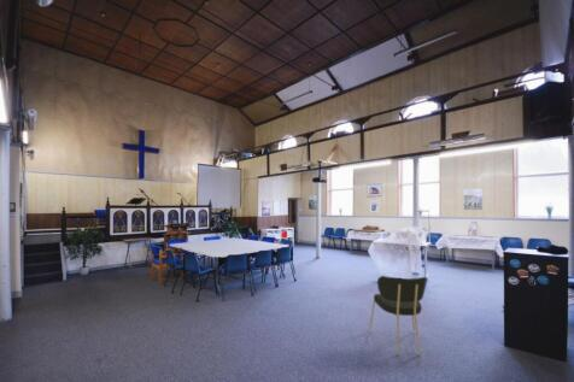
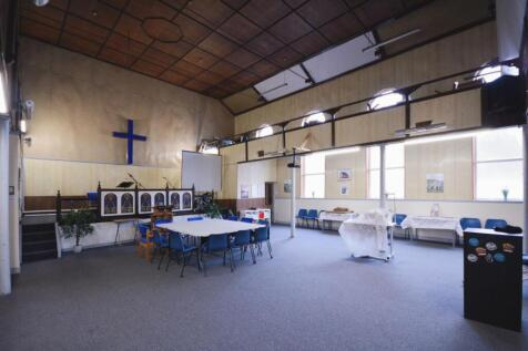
- dining chair [368,275,428,357]
